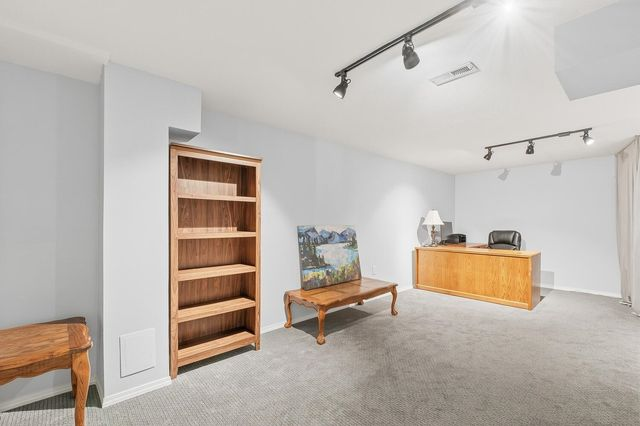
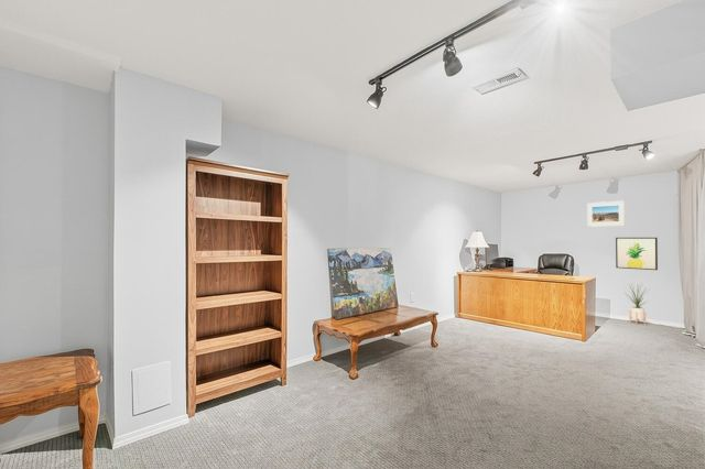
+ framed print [586,199,626,228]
+ house plant [623,282,650,326]
+ wall art [615,237,659,271]
